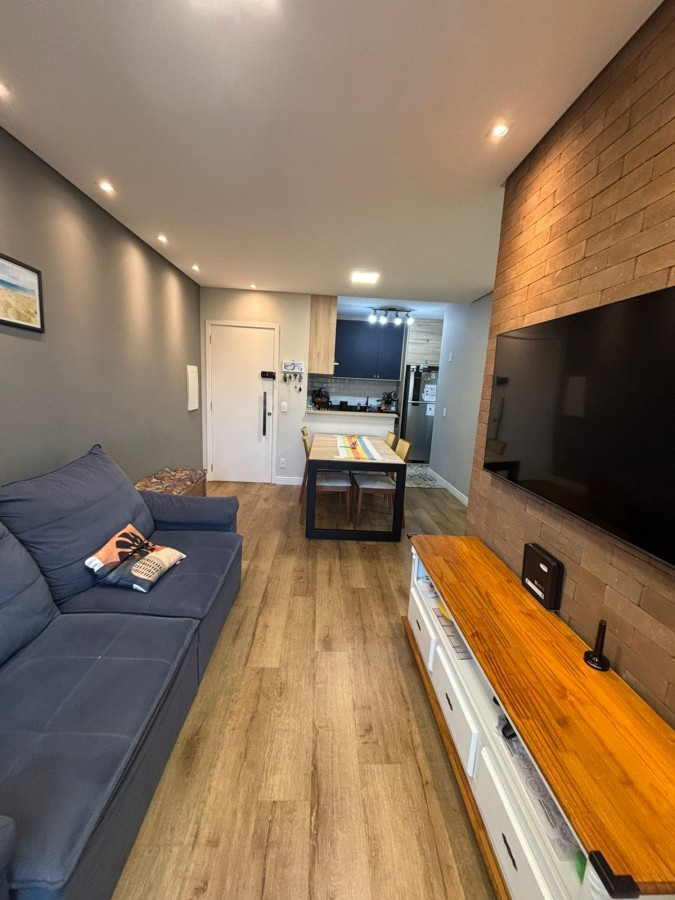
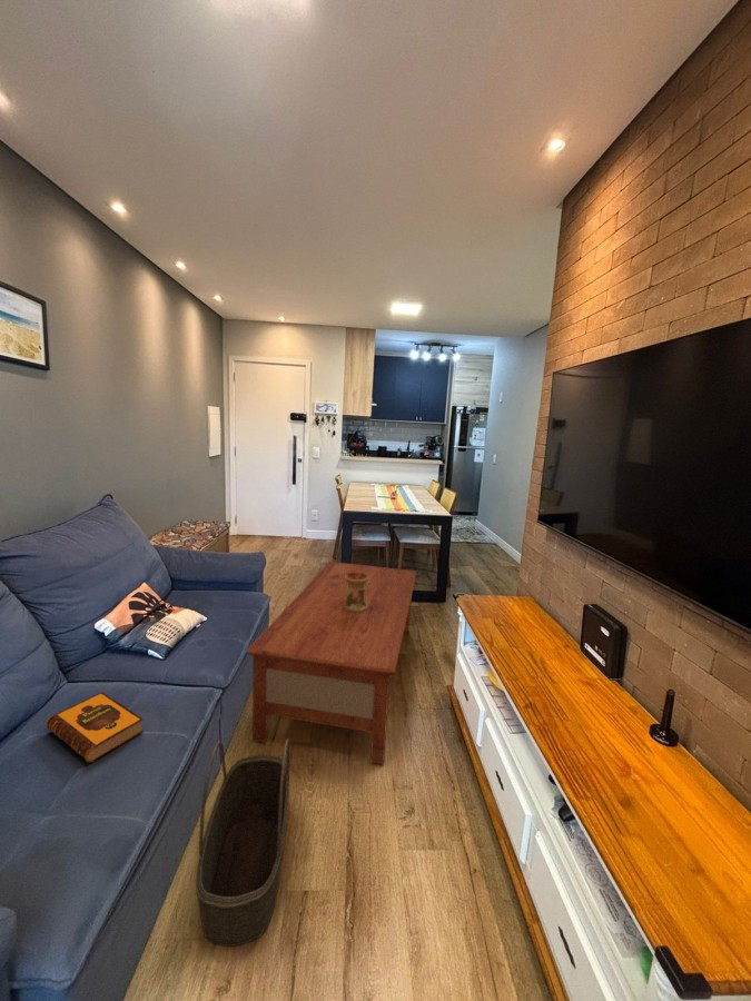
+ oil burner [344,573,368,613]
+ coffee table [245,561,417,765]
+ basket [195,737,290,948]
+ hardback book [45,691,145,763]
